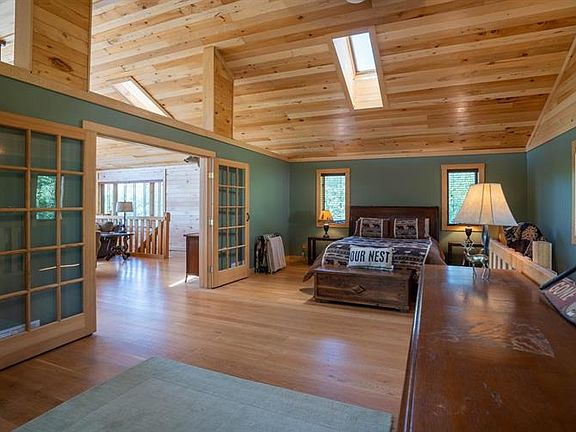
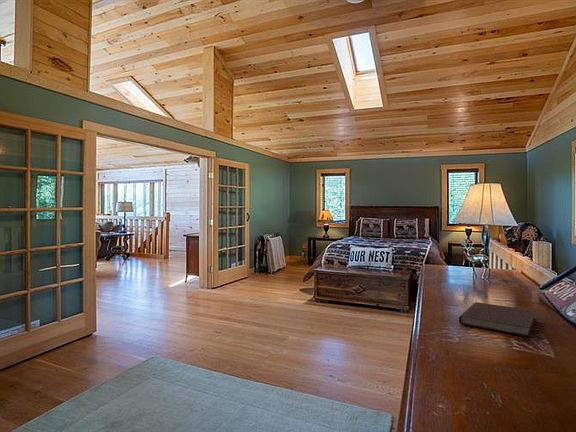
+ notebook [458,301,537,338]
